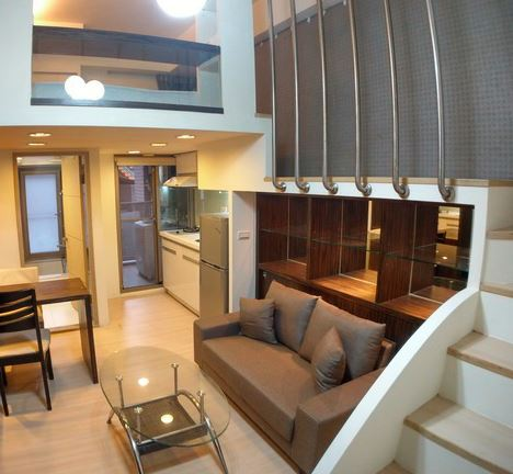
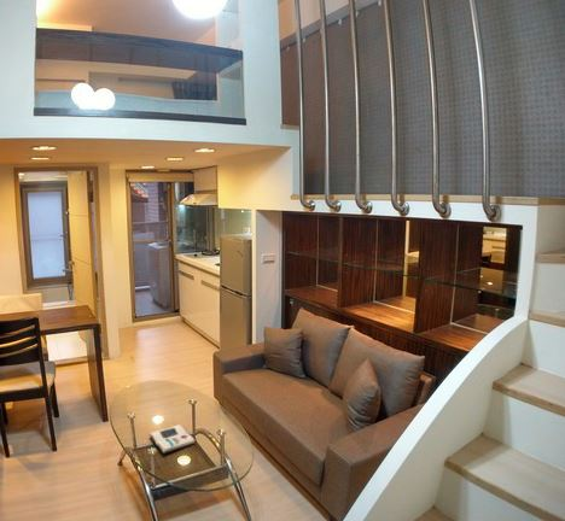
+ book [148,423,197,455]
